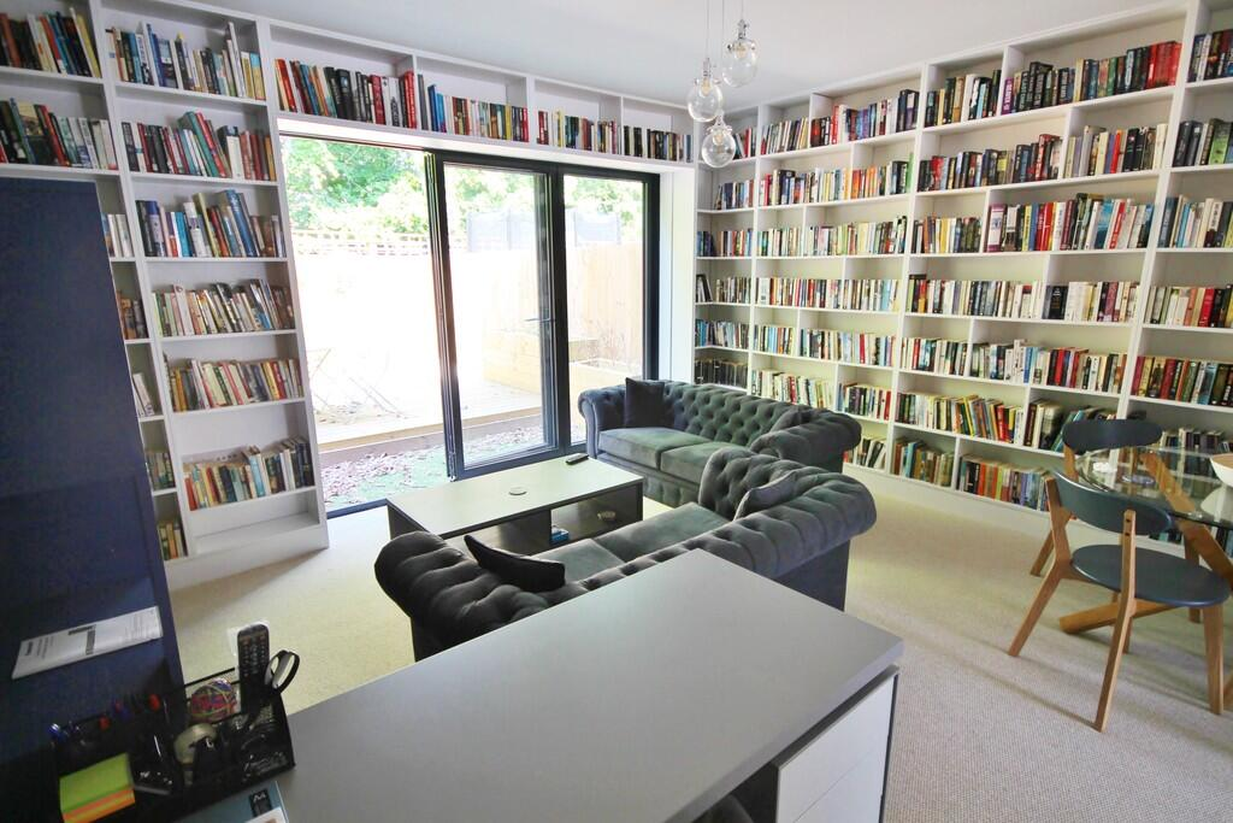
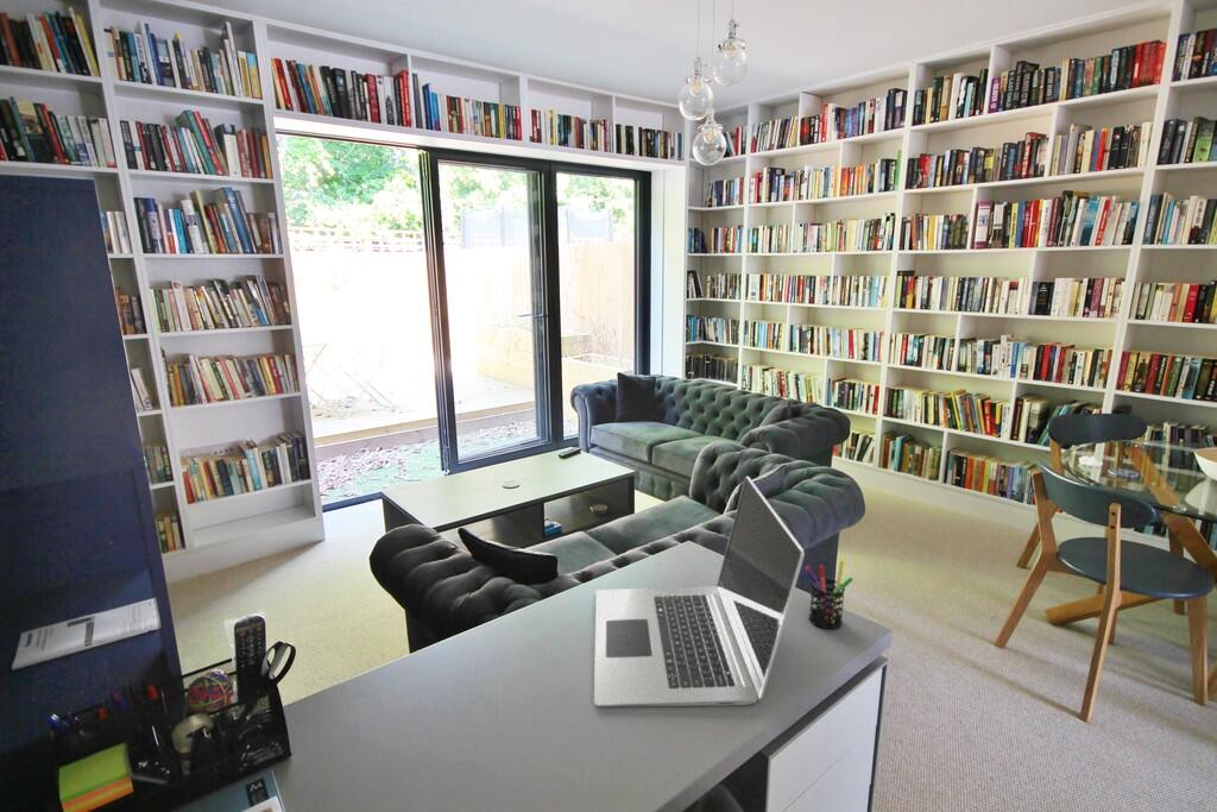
+ laptop [593,476,806,707]
+ pen holder [803,560,853,630]
